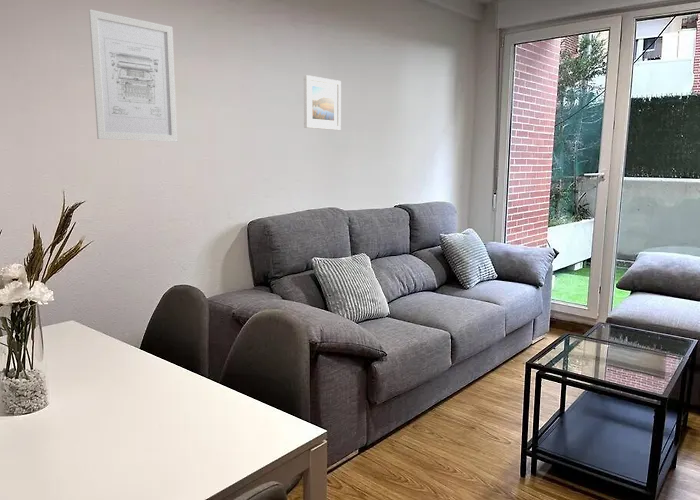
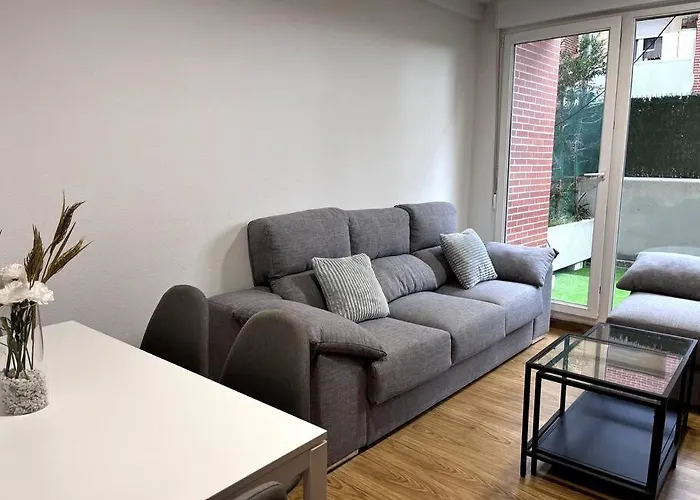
- wall art [88,8,178,143]
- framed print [303,74,342,131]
